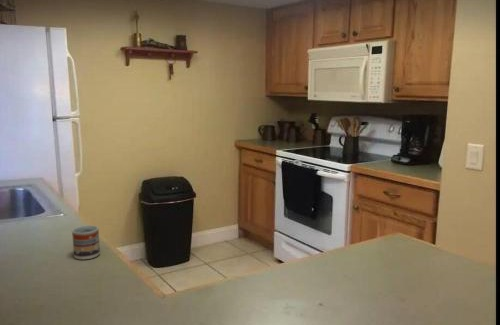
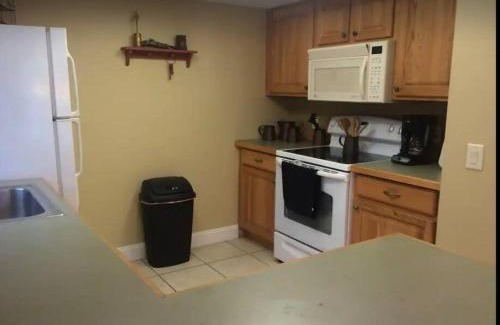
- cup [71,224,101,261]
